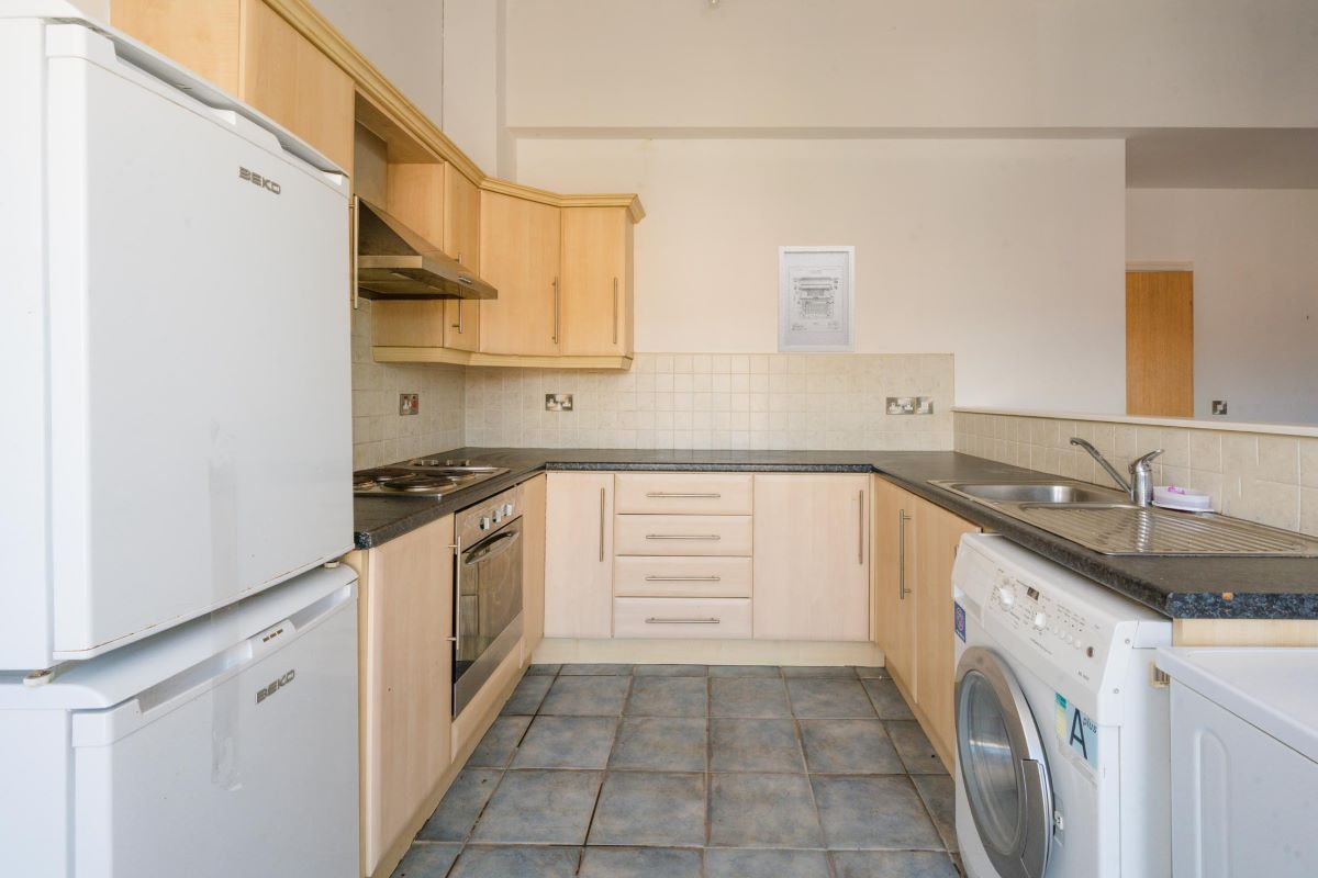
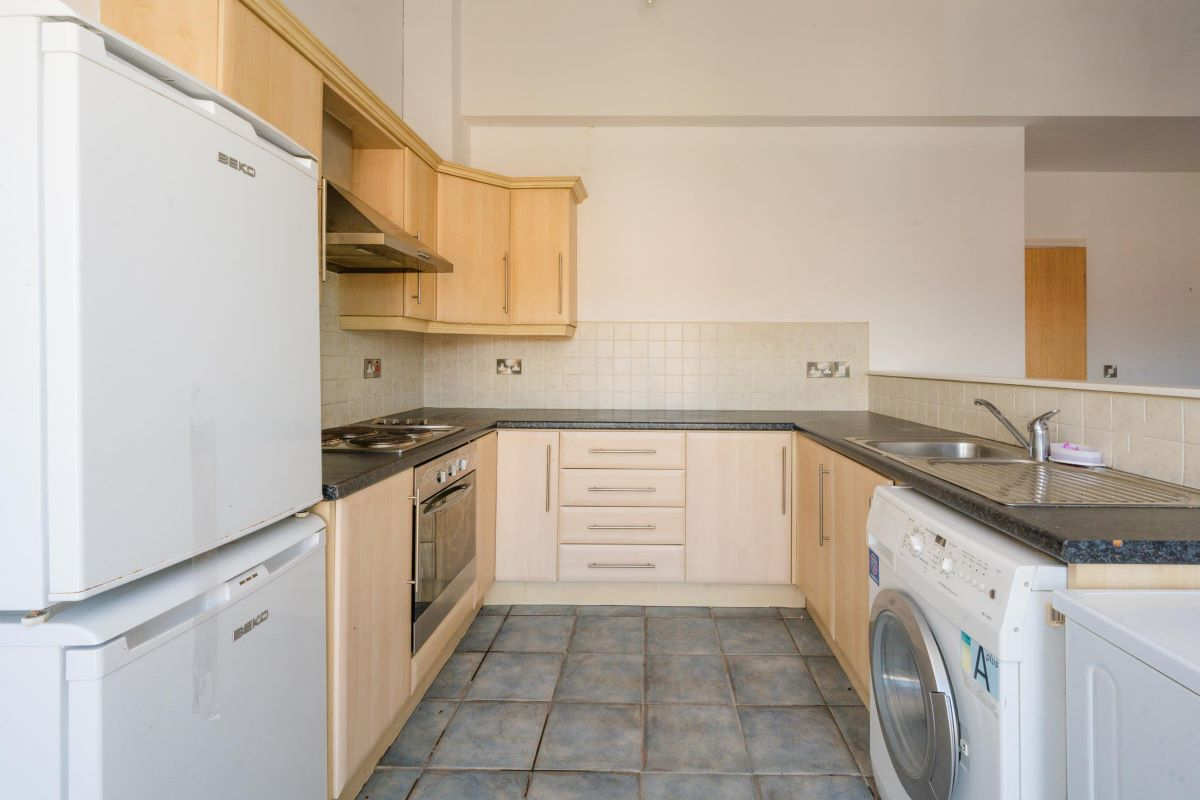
- wall art [777,245,856,353]
